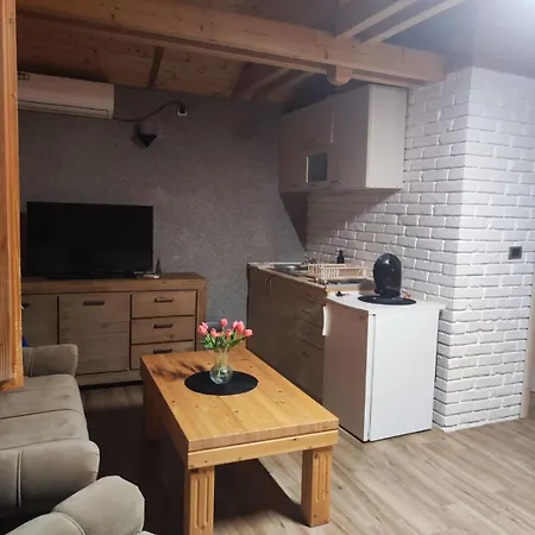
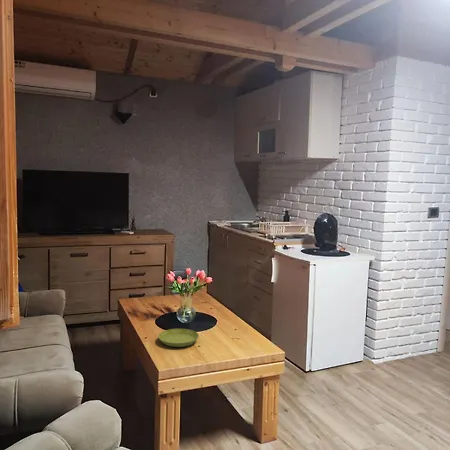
+ saucer [157,328,200,348]
